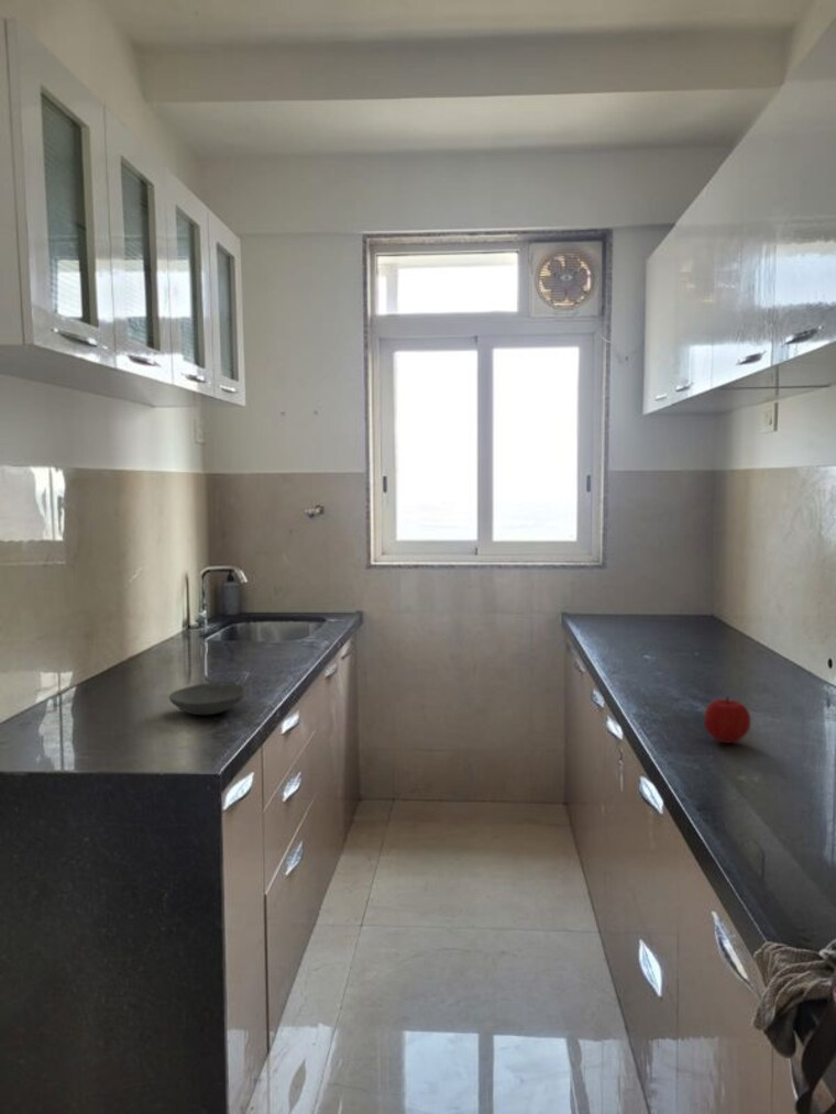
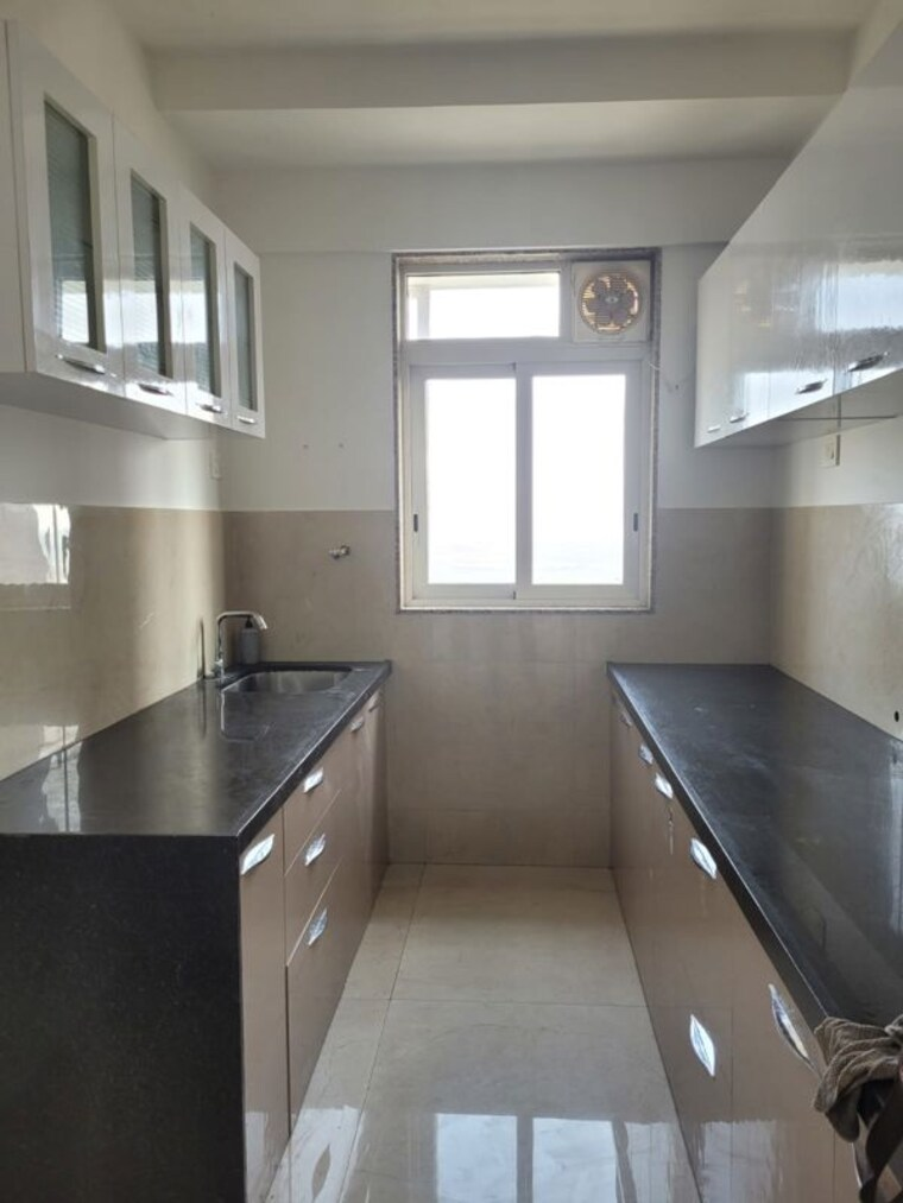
- fruit [703,696,751,744]
- bowl [168,682,246,716]
